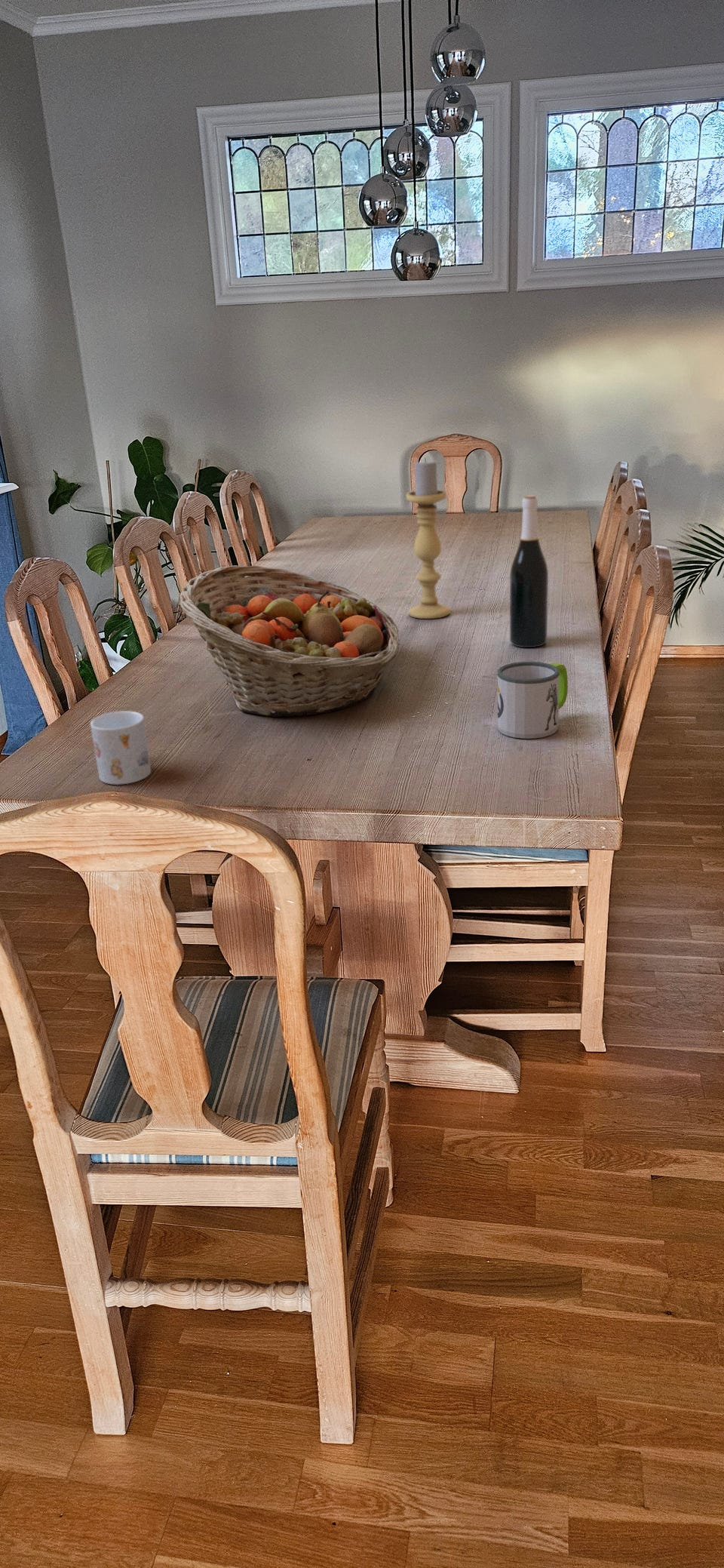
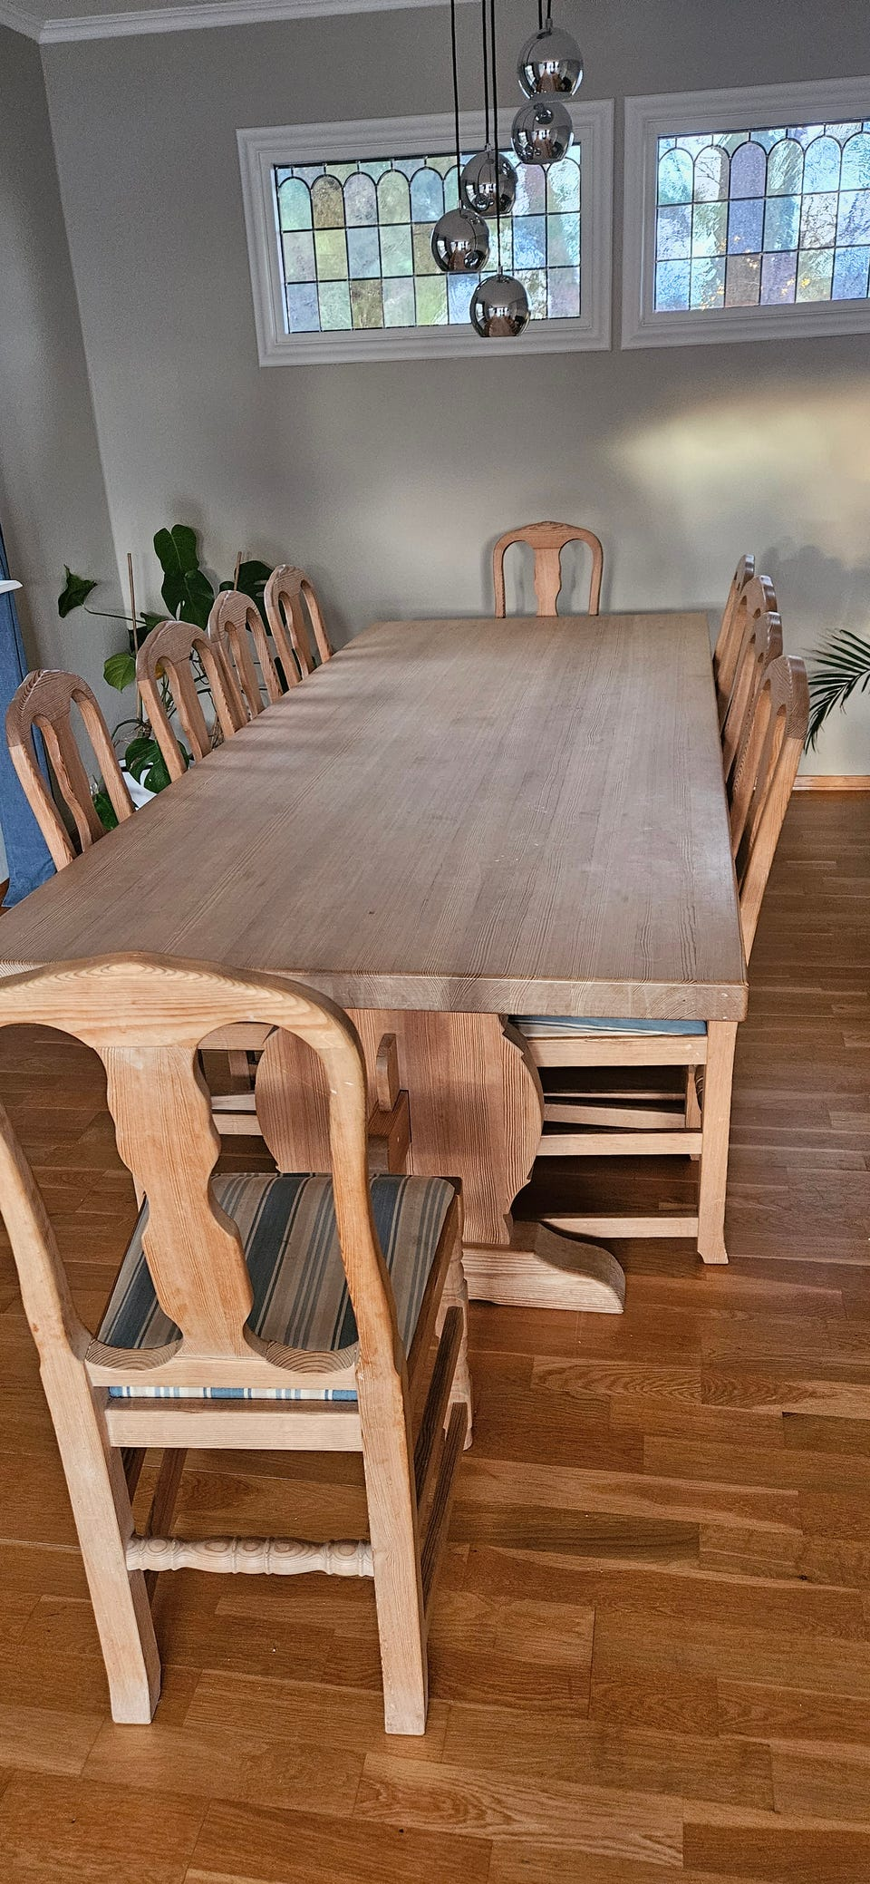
- wine bottle [509,494,549,648]
- mug [90,710,152,786]
- mug [497,661,569,739]
- candle holder [406,457,451,620]
- fruit basket [179,564,400,718]
